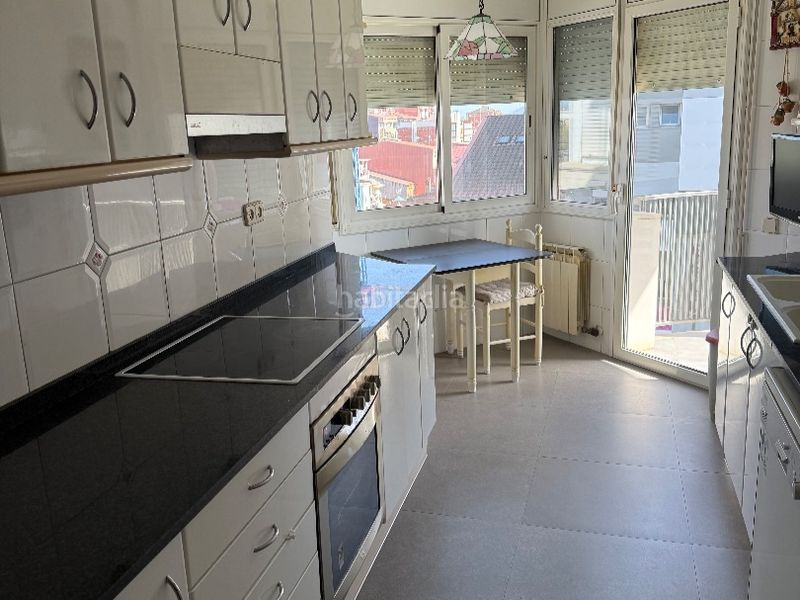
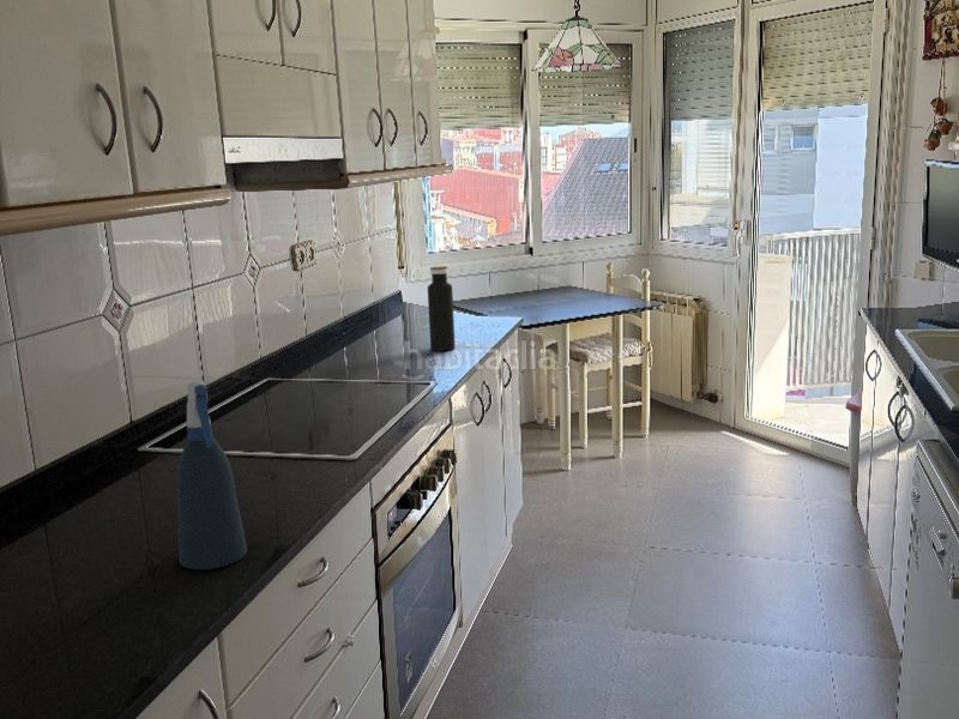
+ water bottle [427,265,457,352]
+ spray bottle [175,380,248,570]
